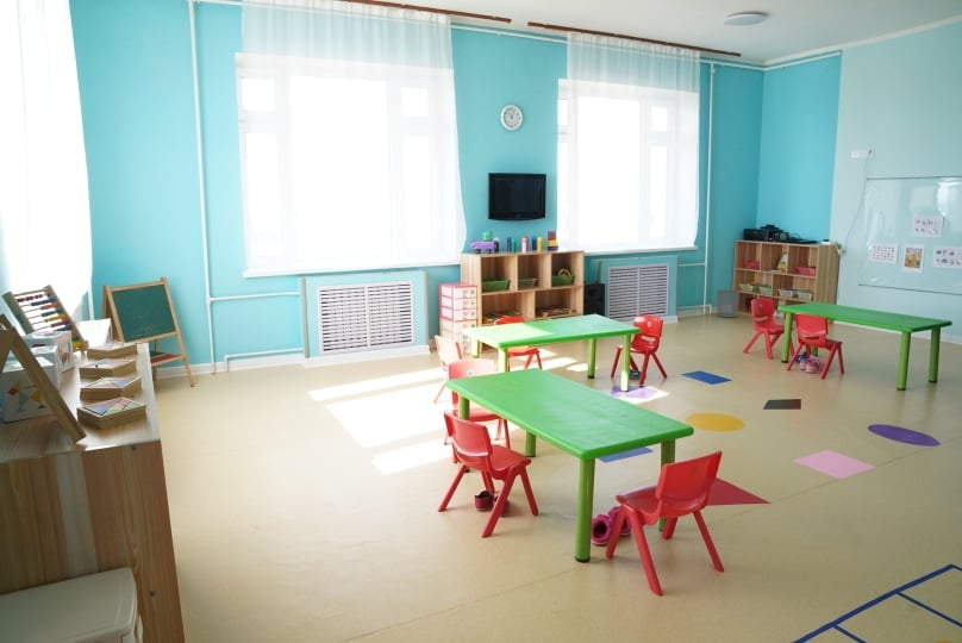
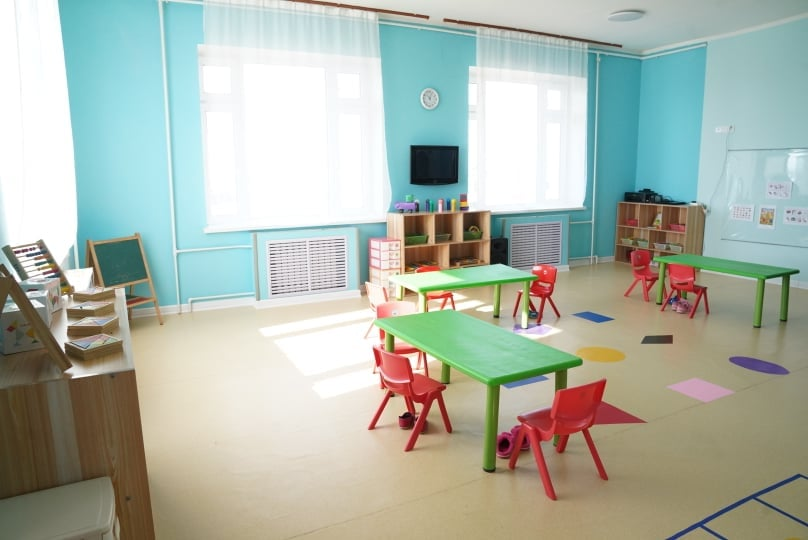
- waste bin [716,289,741,318]
